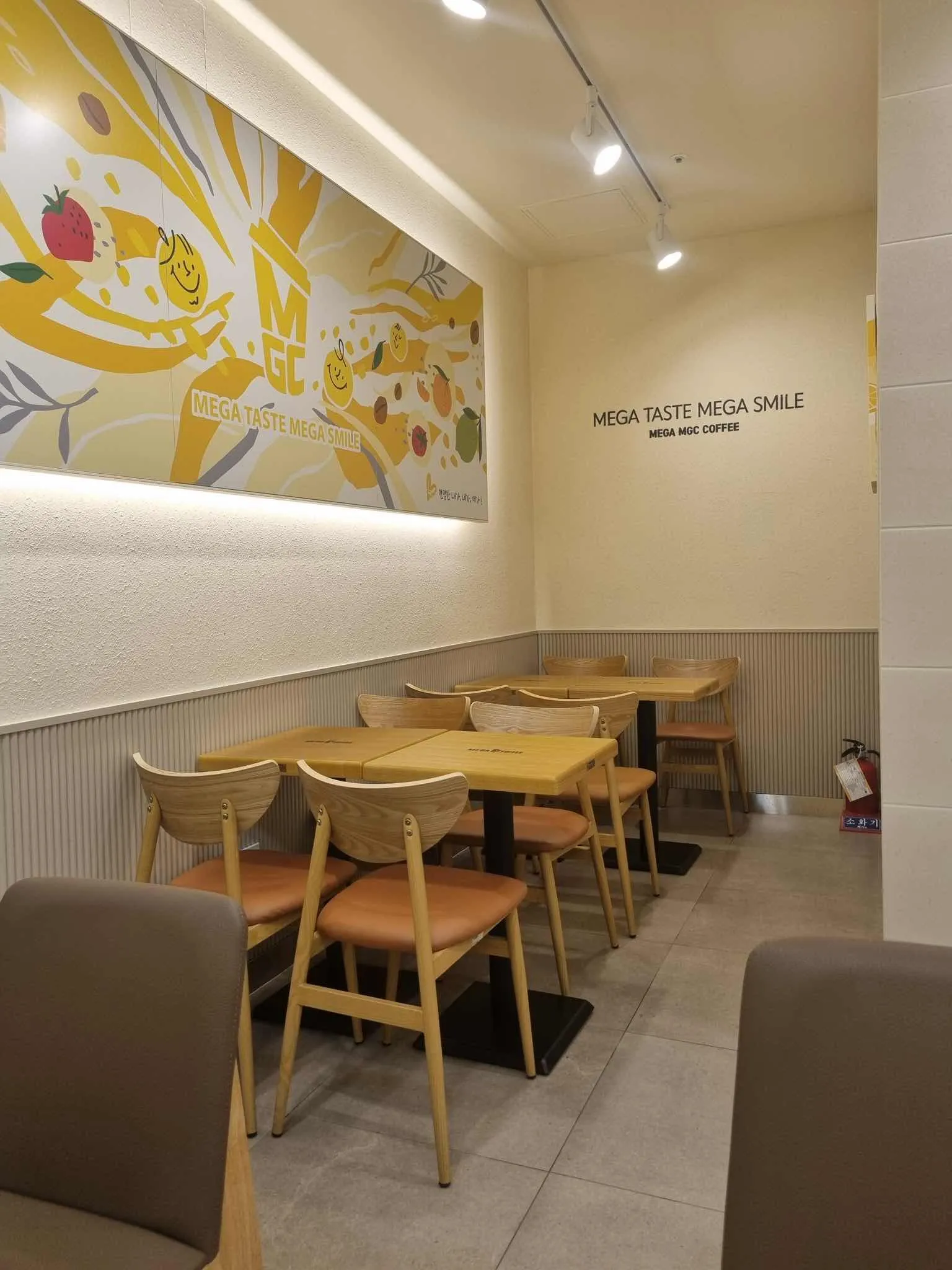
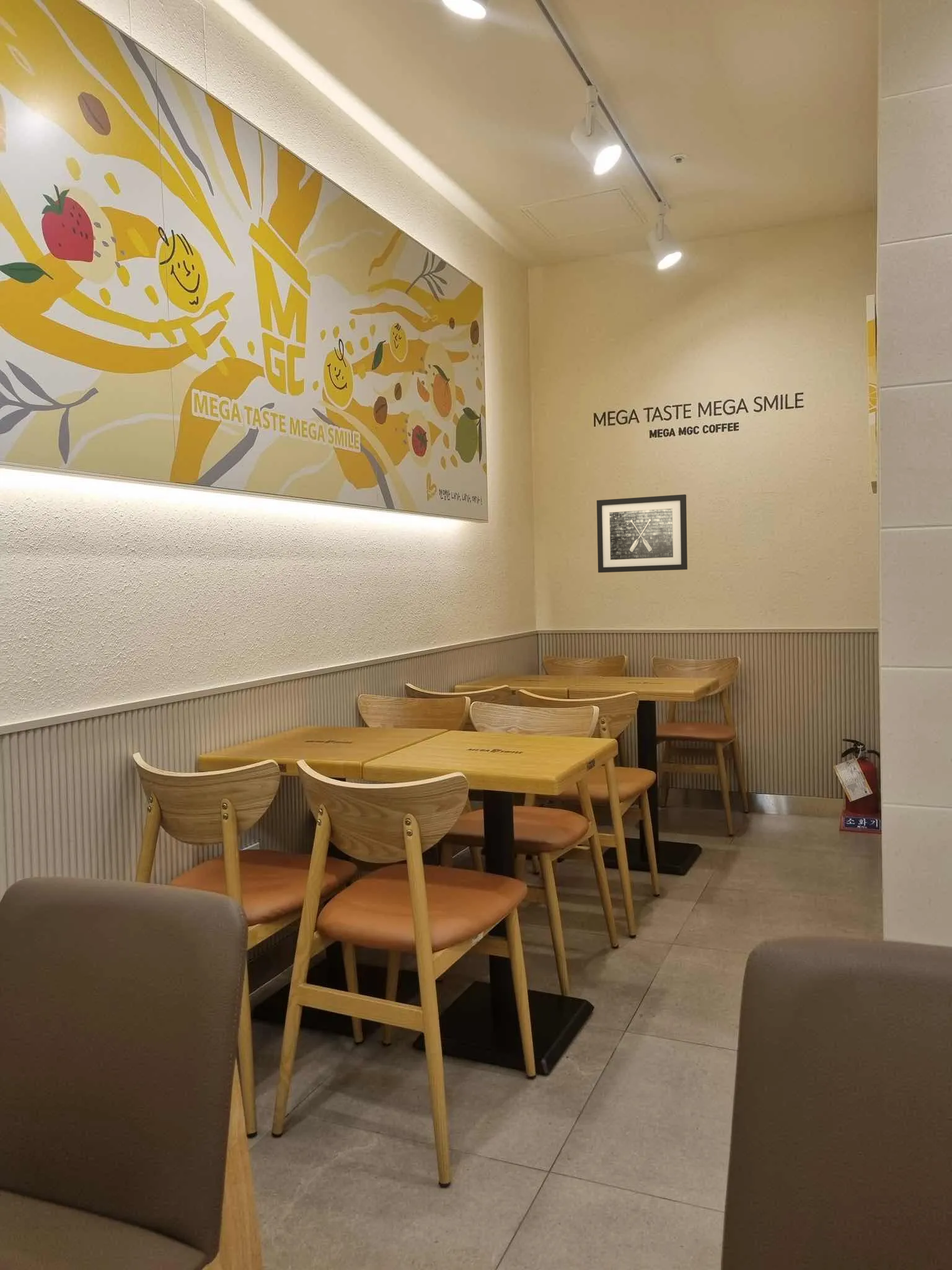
+ wall art [596,494,688,573]
